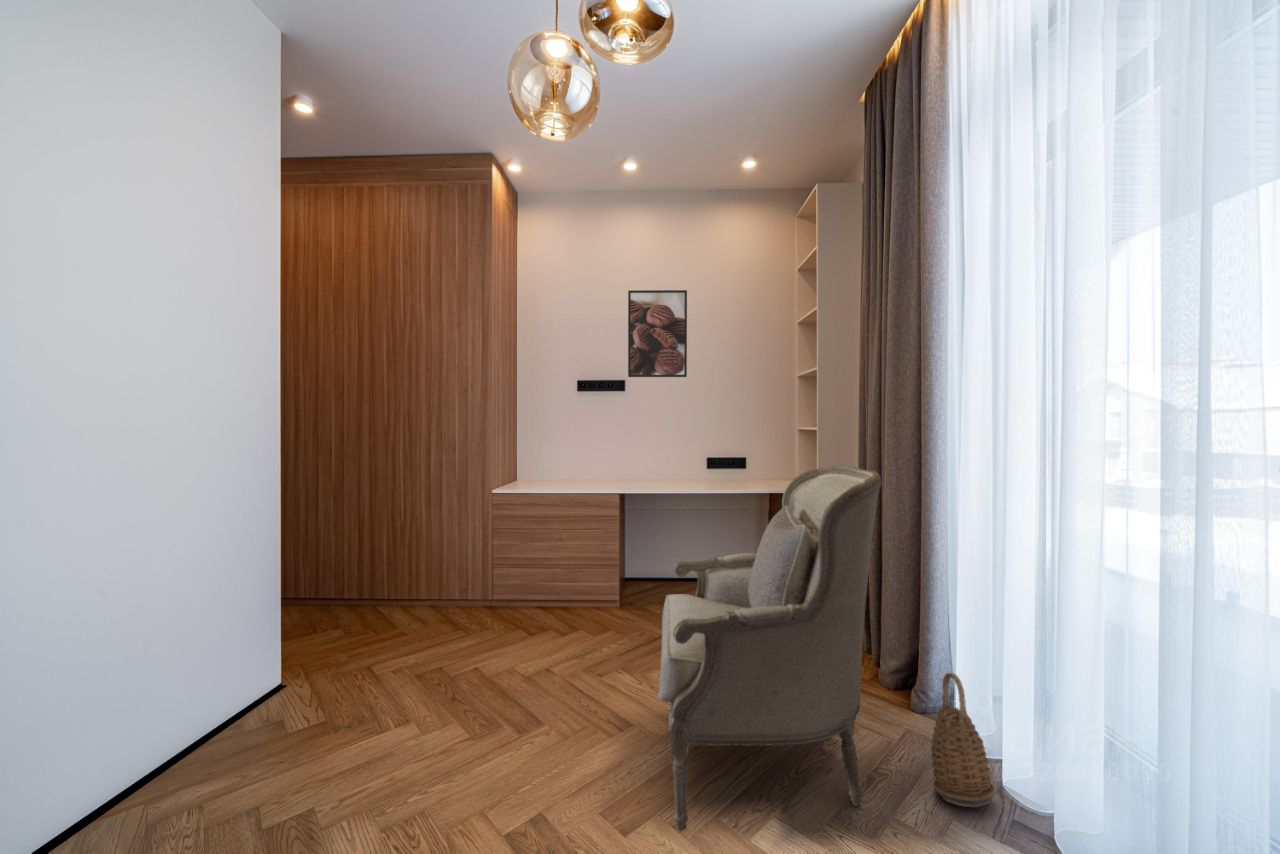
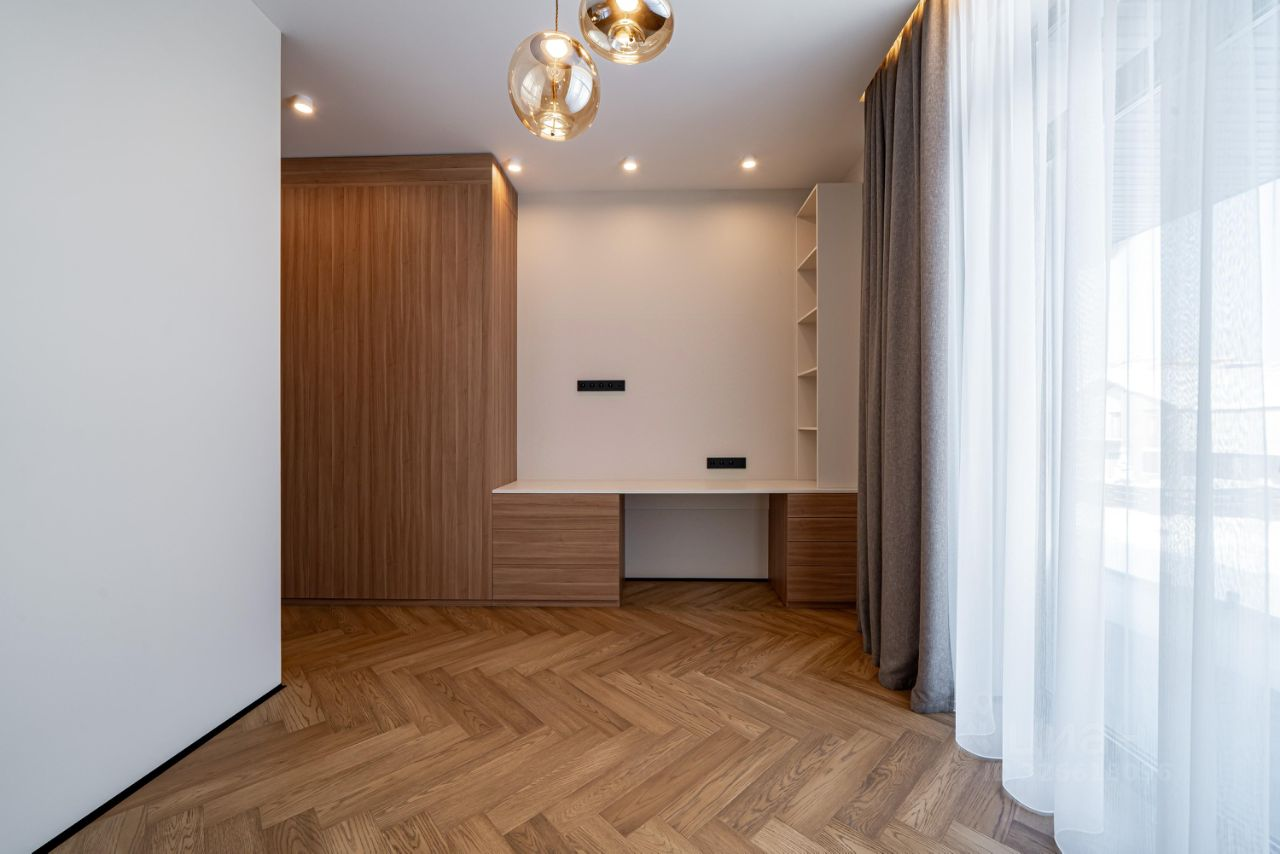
- armchair [657,465,882,832]
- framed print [627,289,688,378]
- basket [930,672,996,808]
